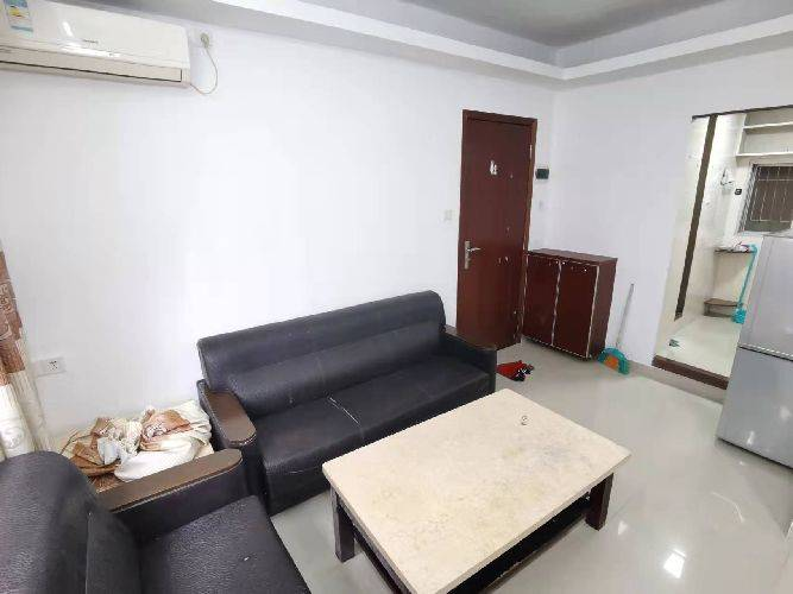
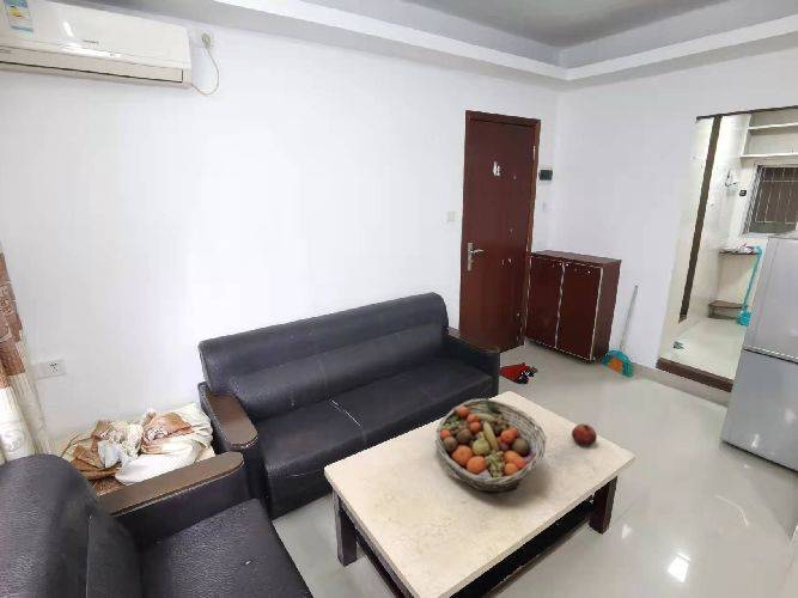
+ fruit [571,422,598,447]
+ fruit basket [434,397,547,494]
